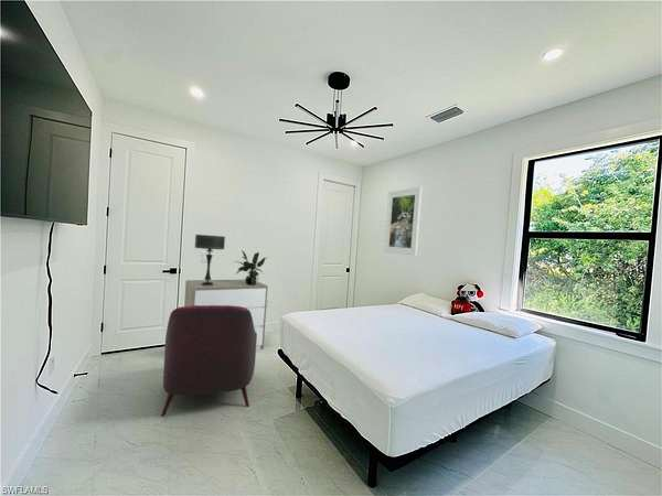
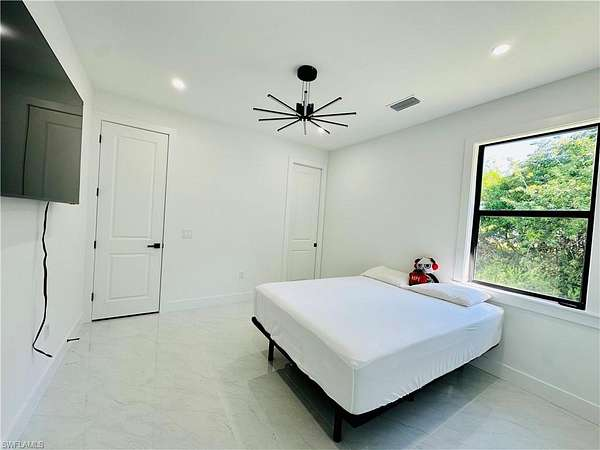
- potted plant [233,249,267,285]
- armchair [160,305,257,418]
- table lamp [194,234,226,285]
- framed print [383,186,423,257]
- dresser [183,279,269,351]
